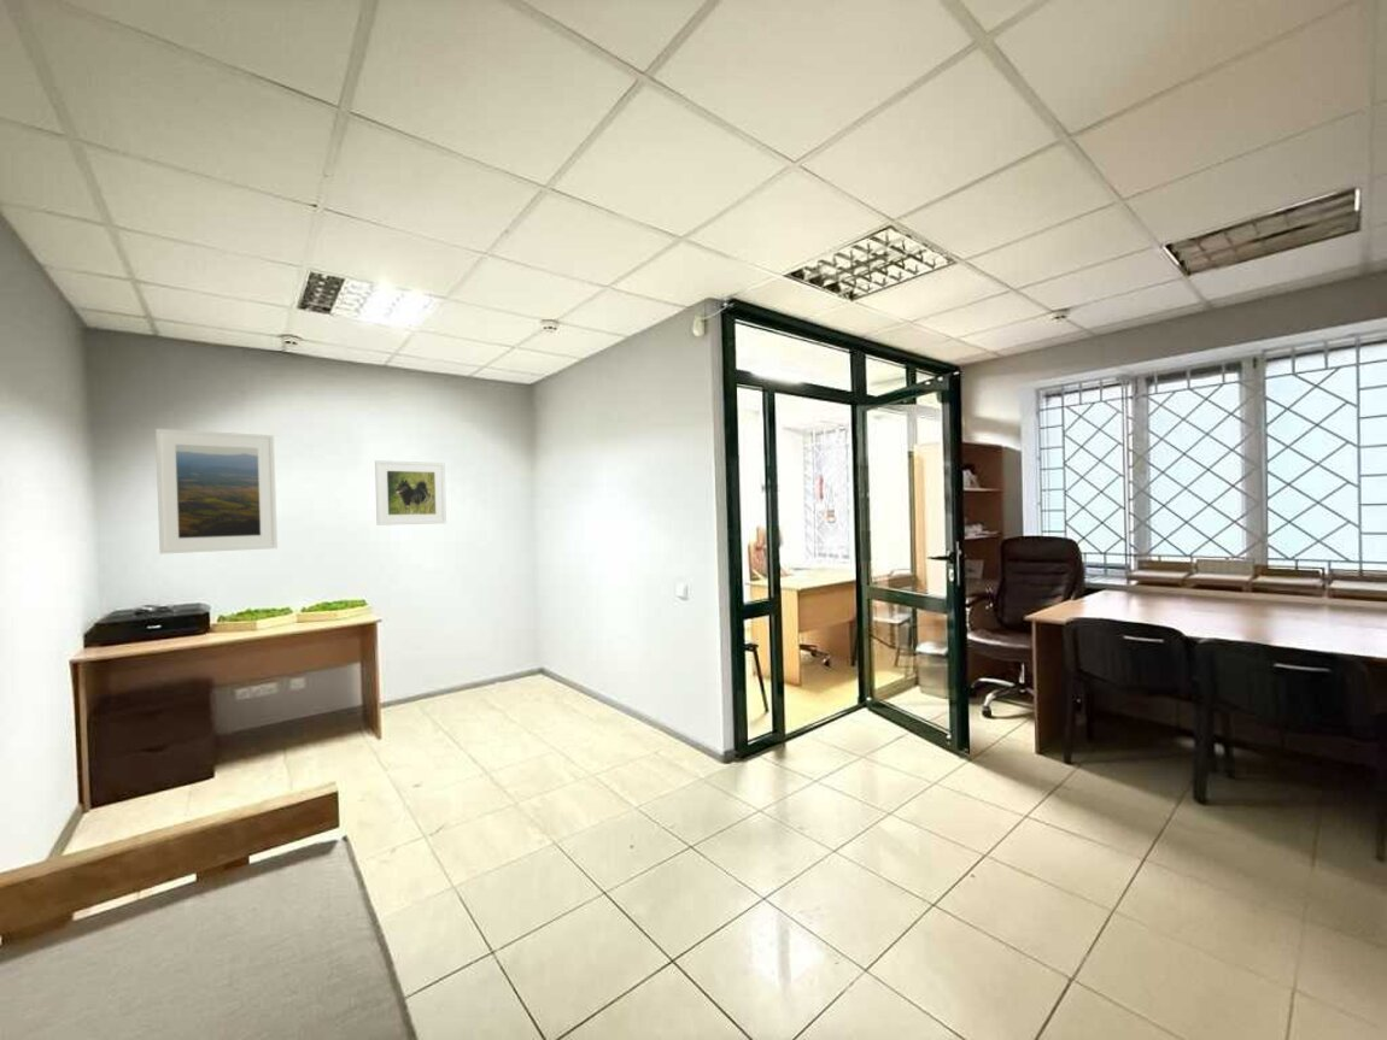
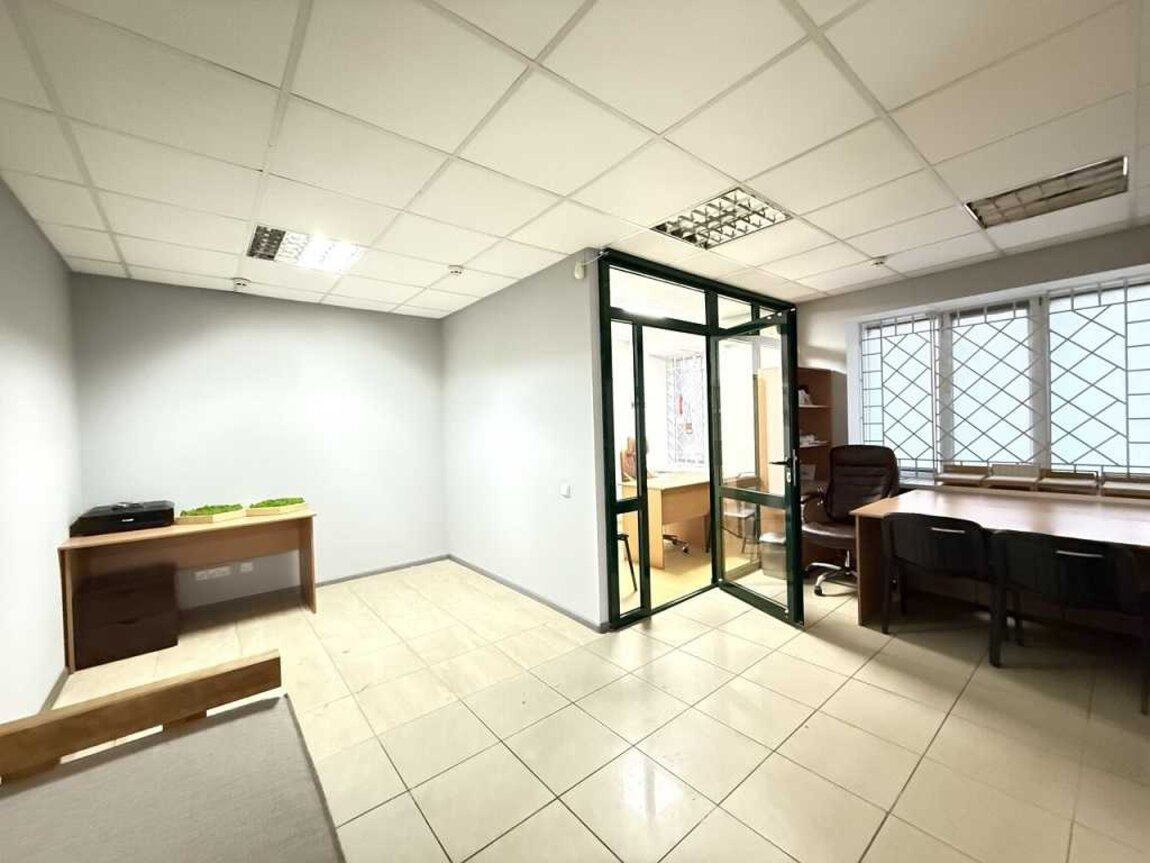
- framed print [154,428,279,554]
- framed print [374,459,447,527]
